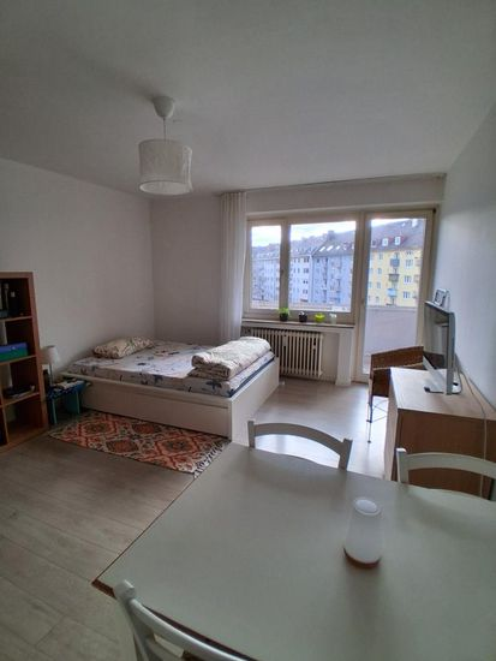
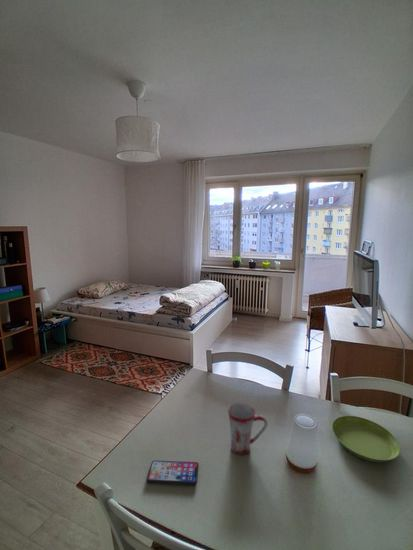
+ smartphone [146,460,200,486]
+ saucer [331,415,401,463]
+ mug [227,401,269,456]
